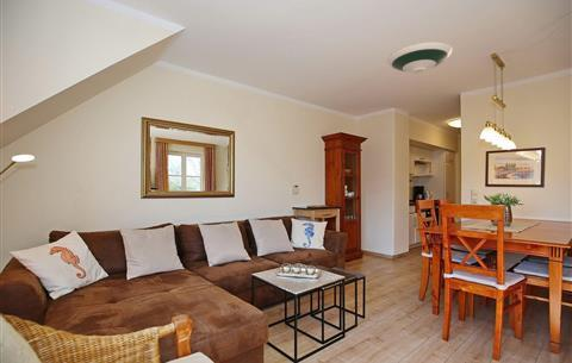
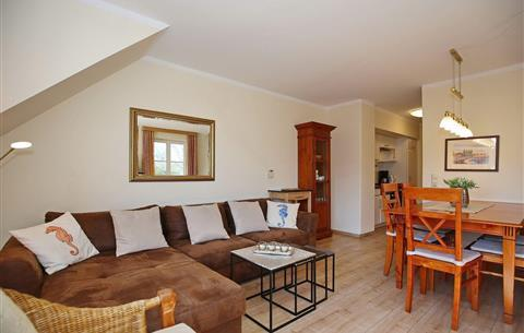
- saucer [386,40,454,74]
